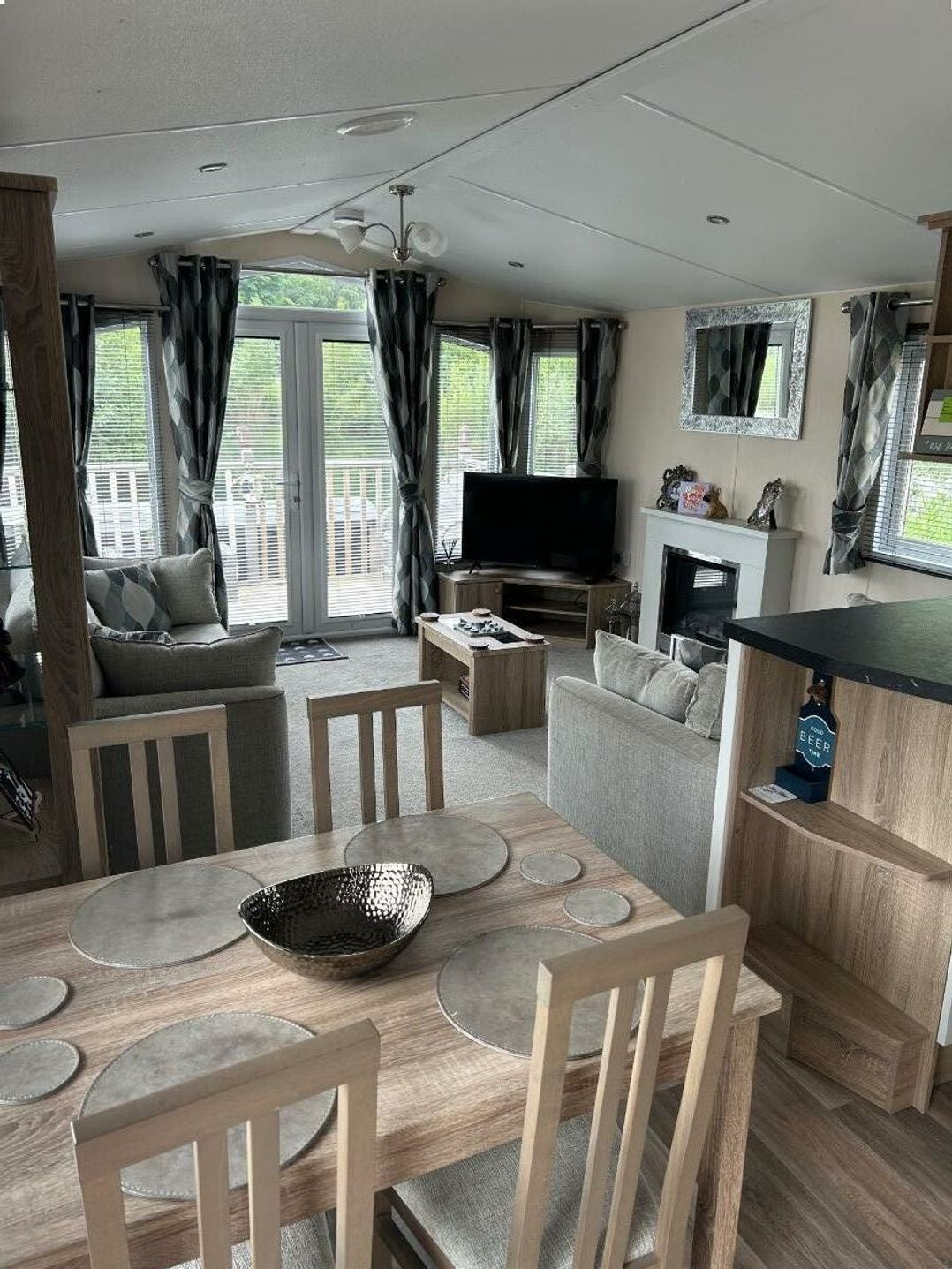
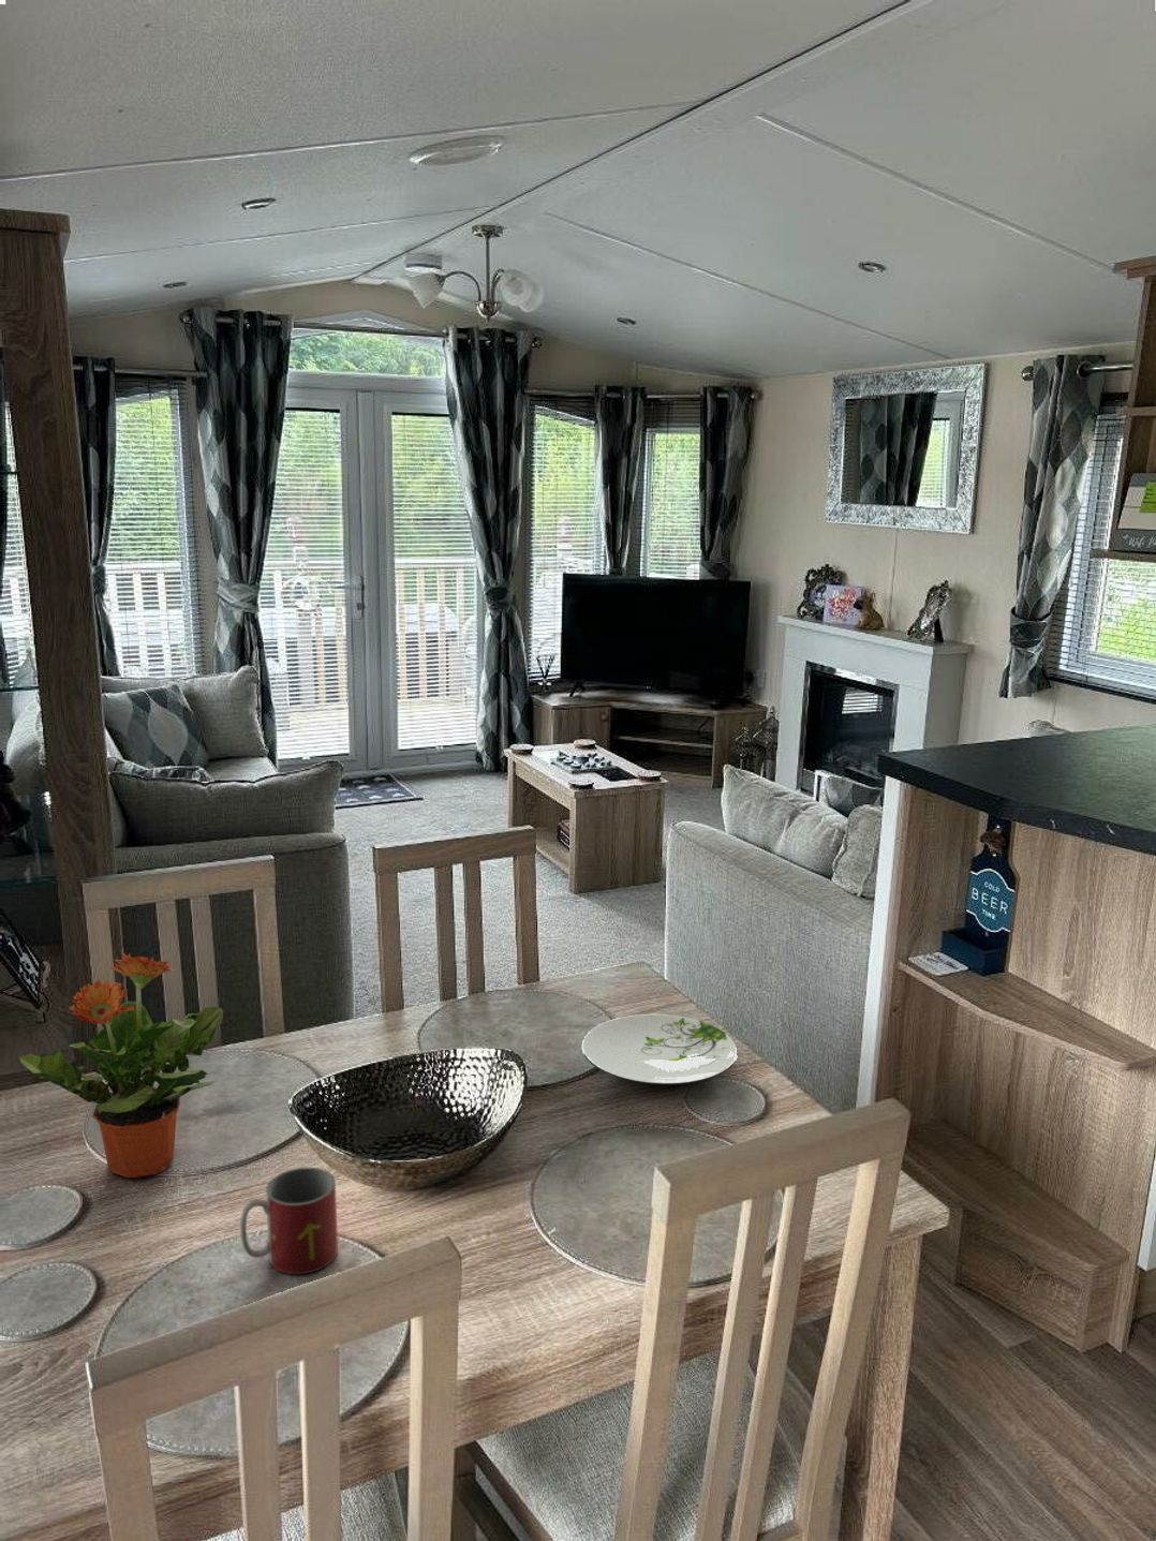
+ mug [239,1167,339,1275]
+ plate [580,1014,738,1087]
+ potted plant [18,952,225,1179]
